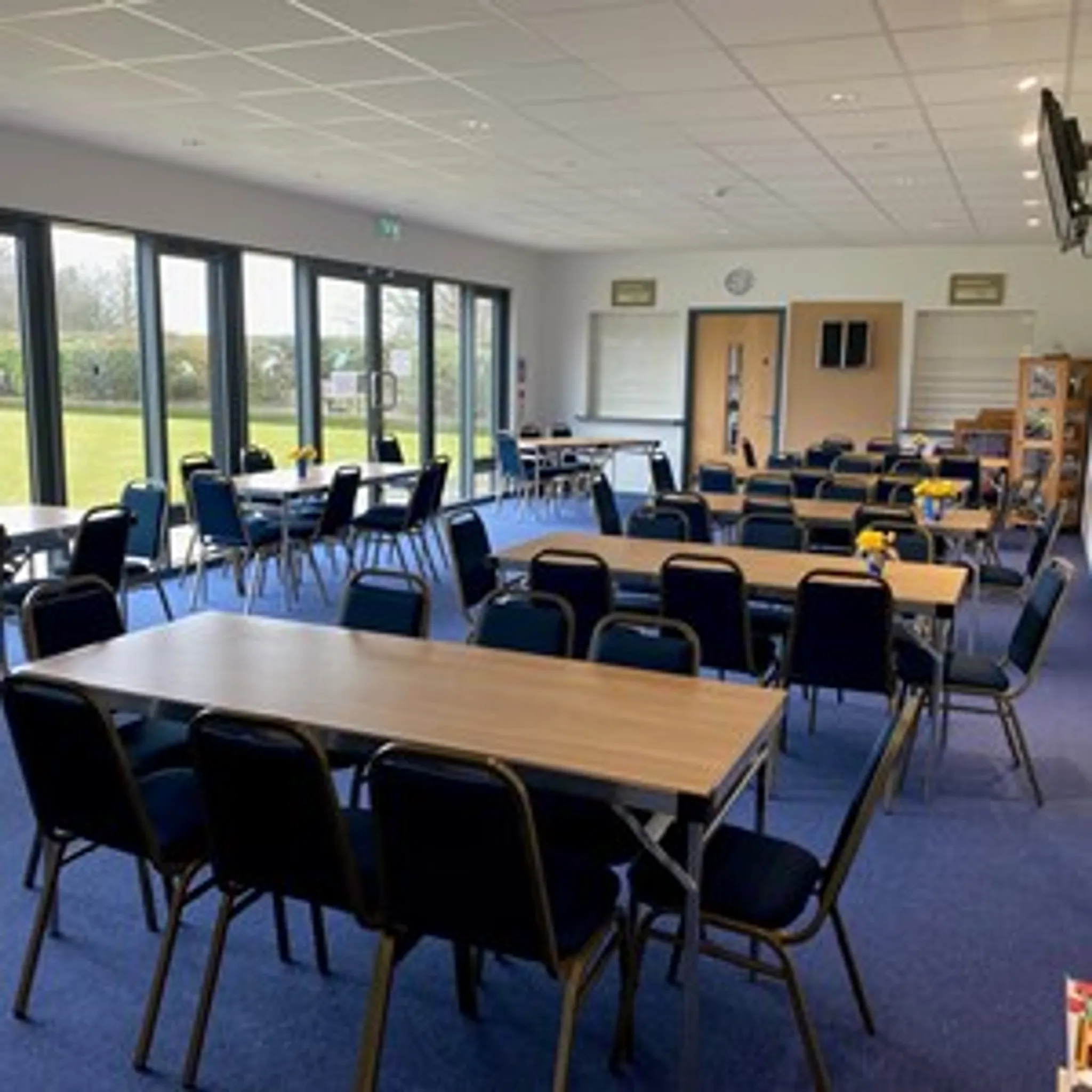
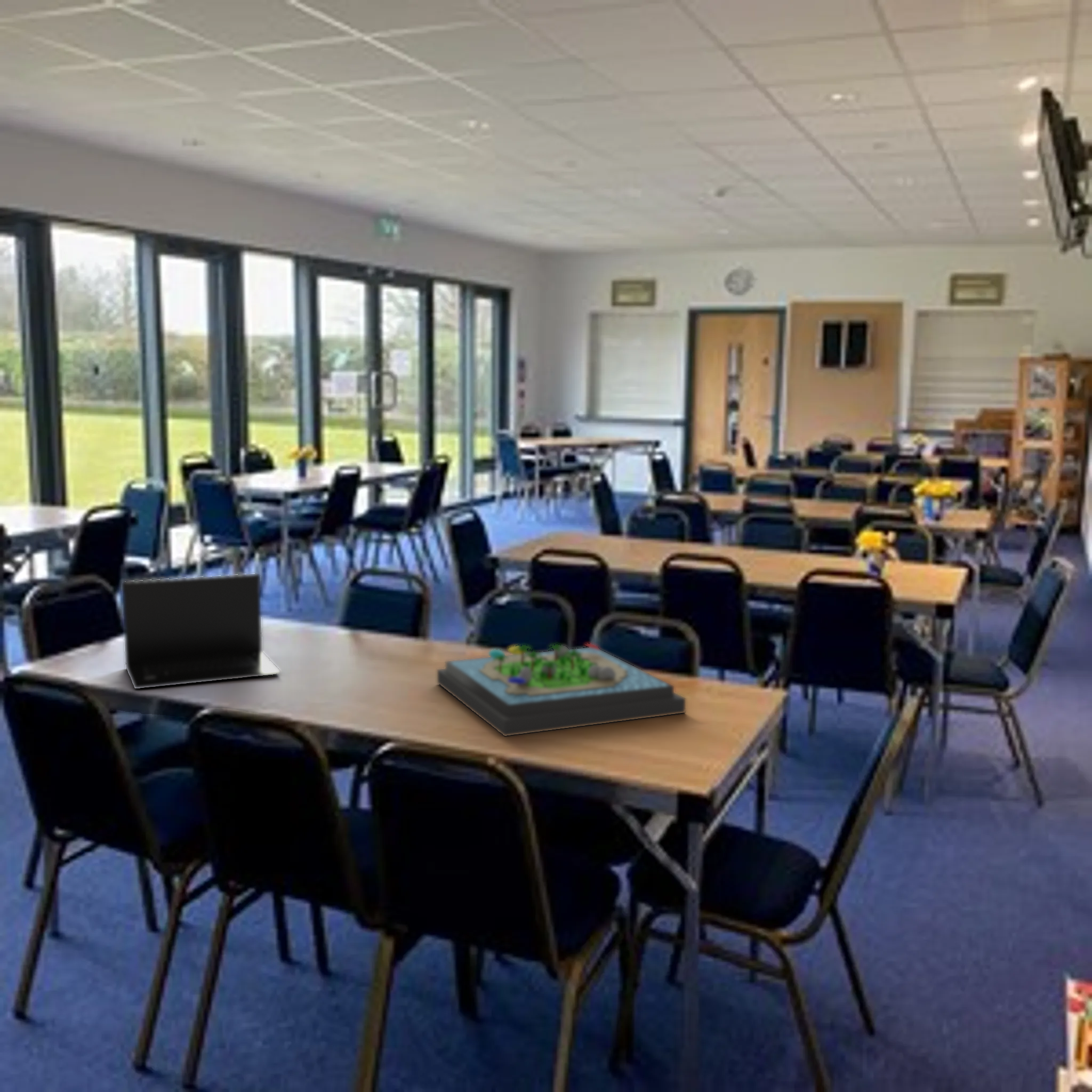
+ board game [437,643,686,737]
+ laptop [122,573,280,689]
